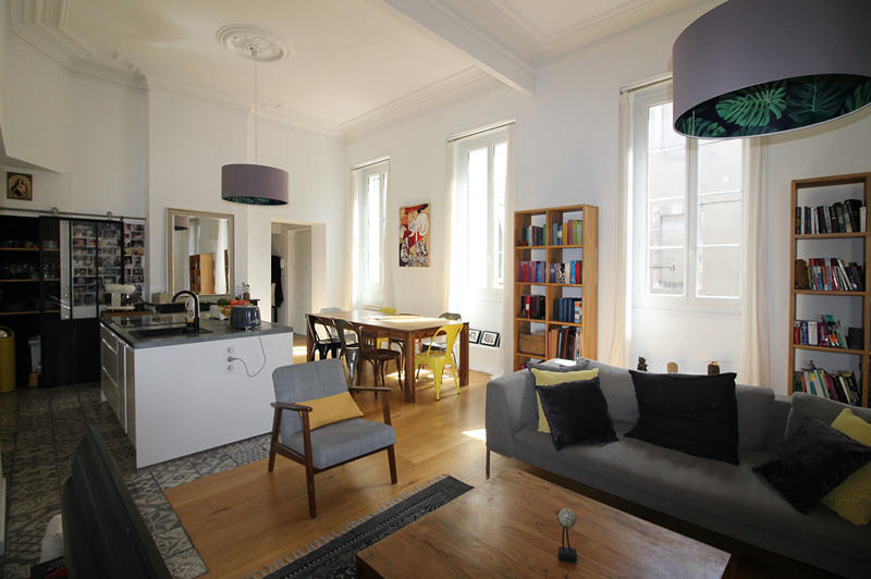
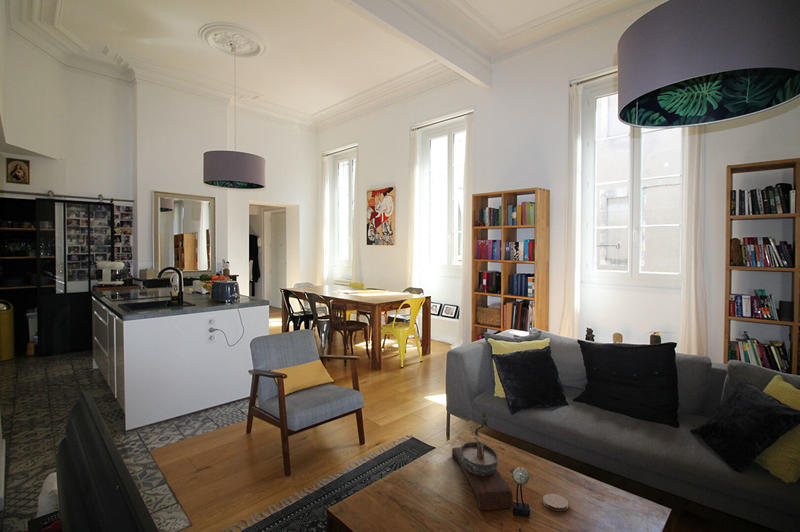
+ coaster [542,493,569,512]
+ bonsai tree [451,410,514,511]
